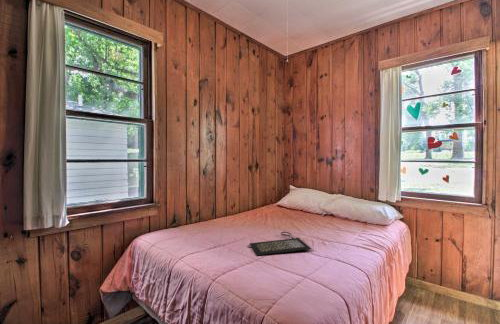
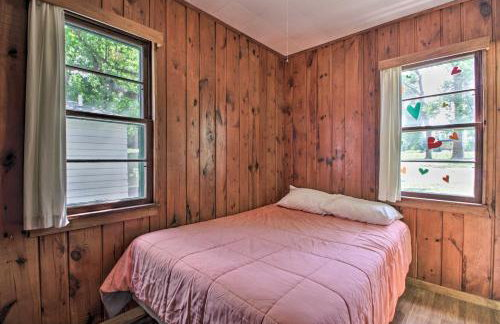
- clutch bag [247,231,312,256]
